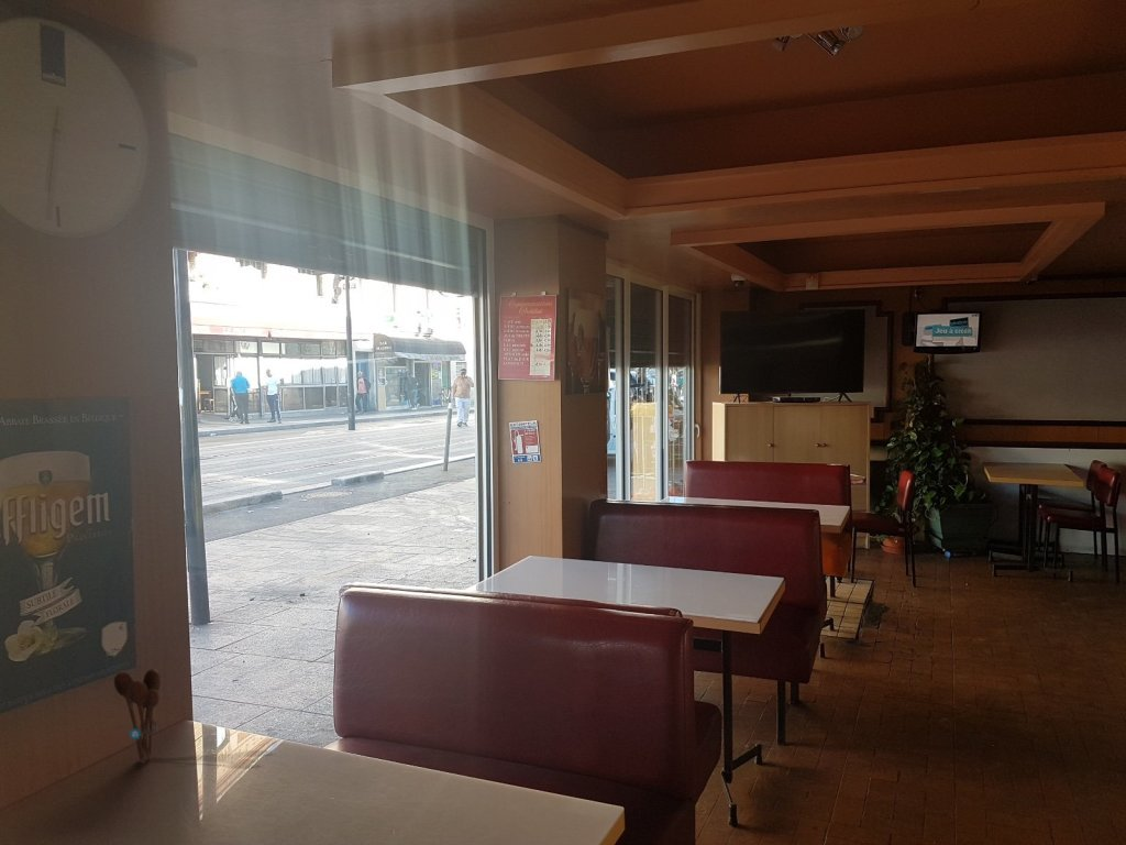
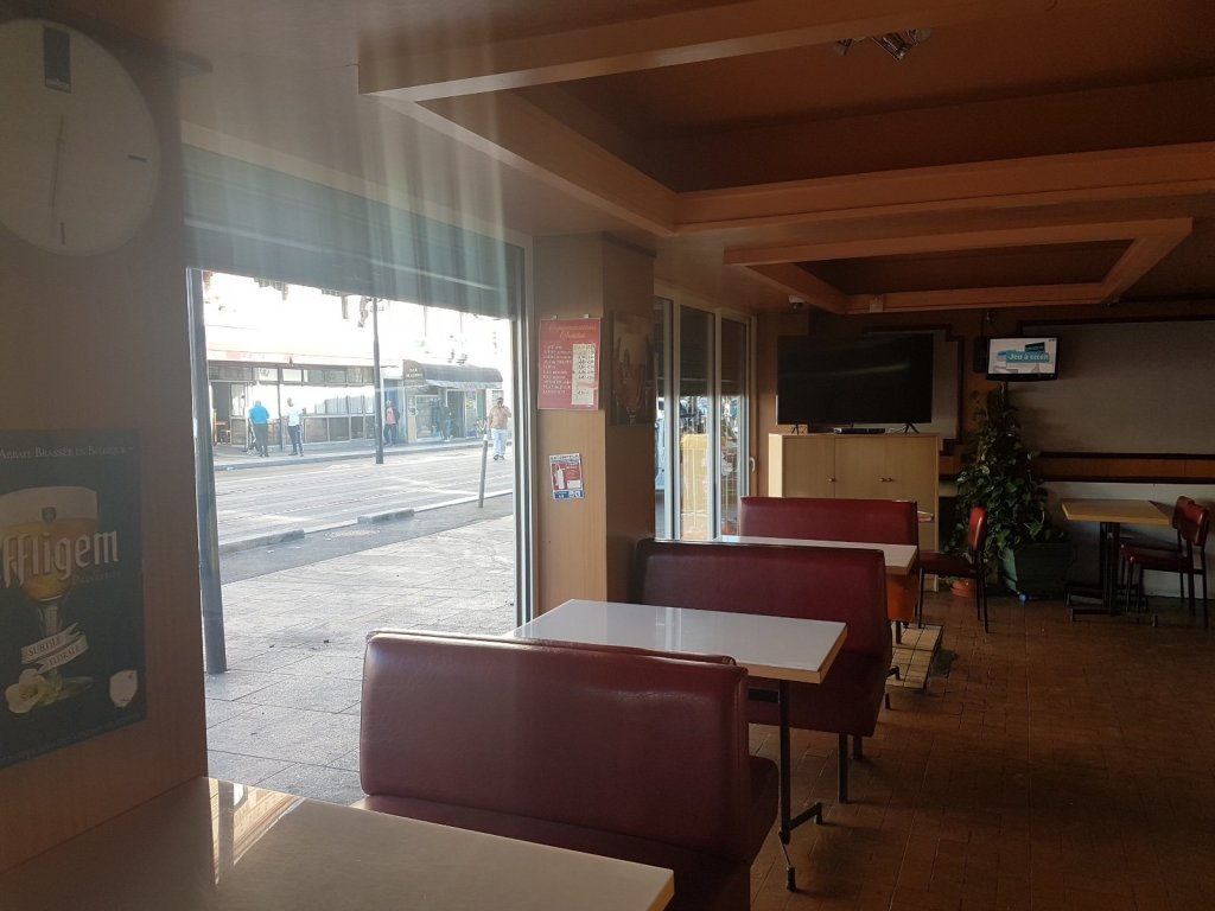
- utensil holder [113,668,162,761]
